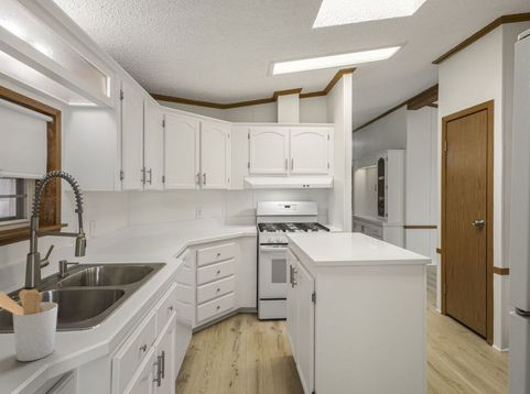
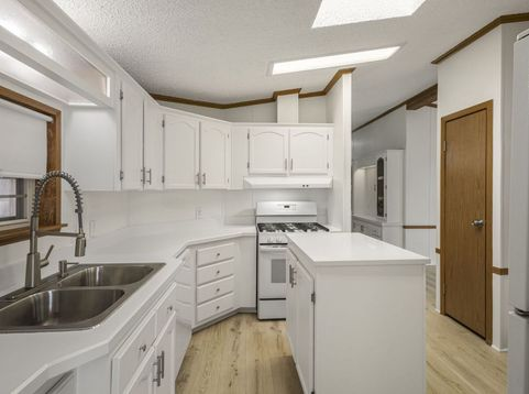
- utensil holder [0,288,58,362]
